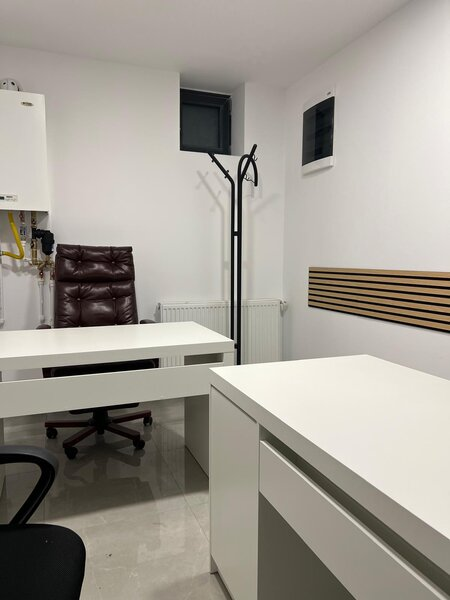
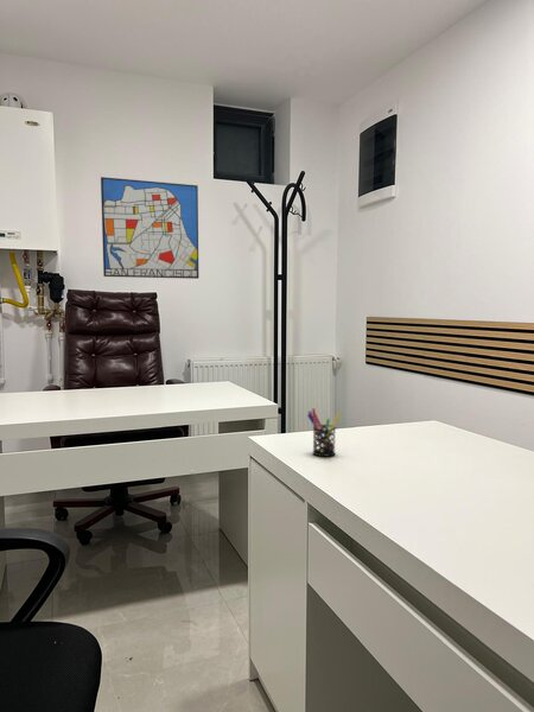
+ wall art [100,176,199,280]
+ pen holder [306,407,342,458]
